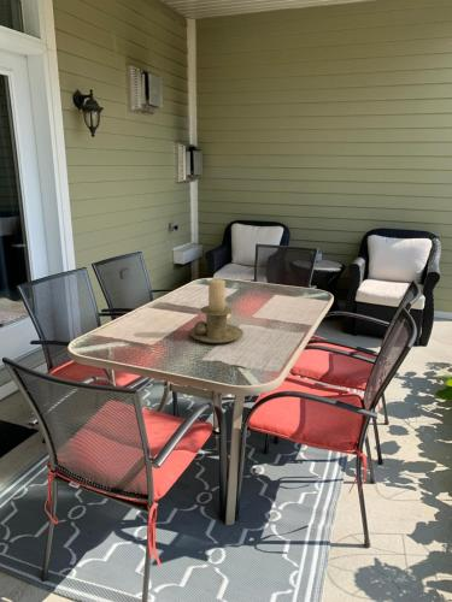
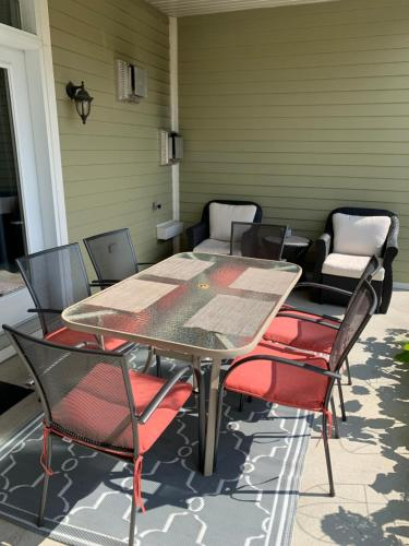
- candle holder [188,278,245,344]
